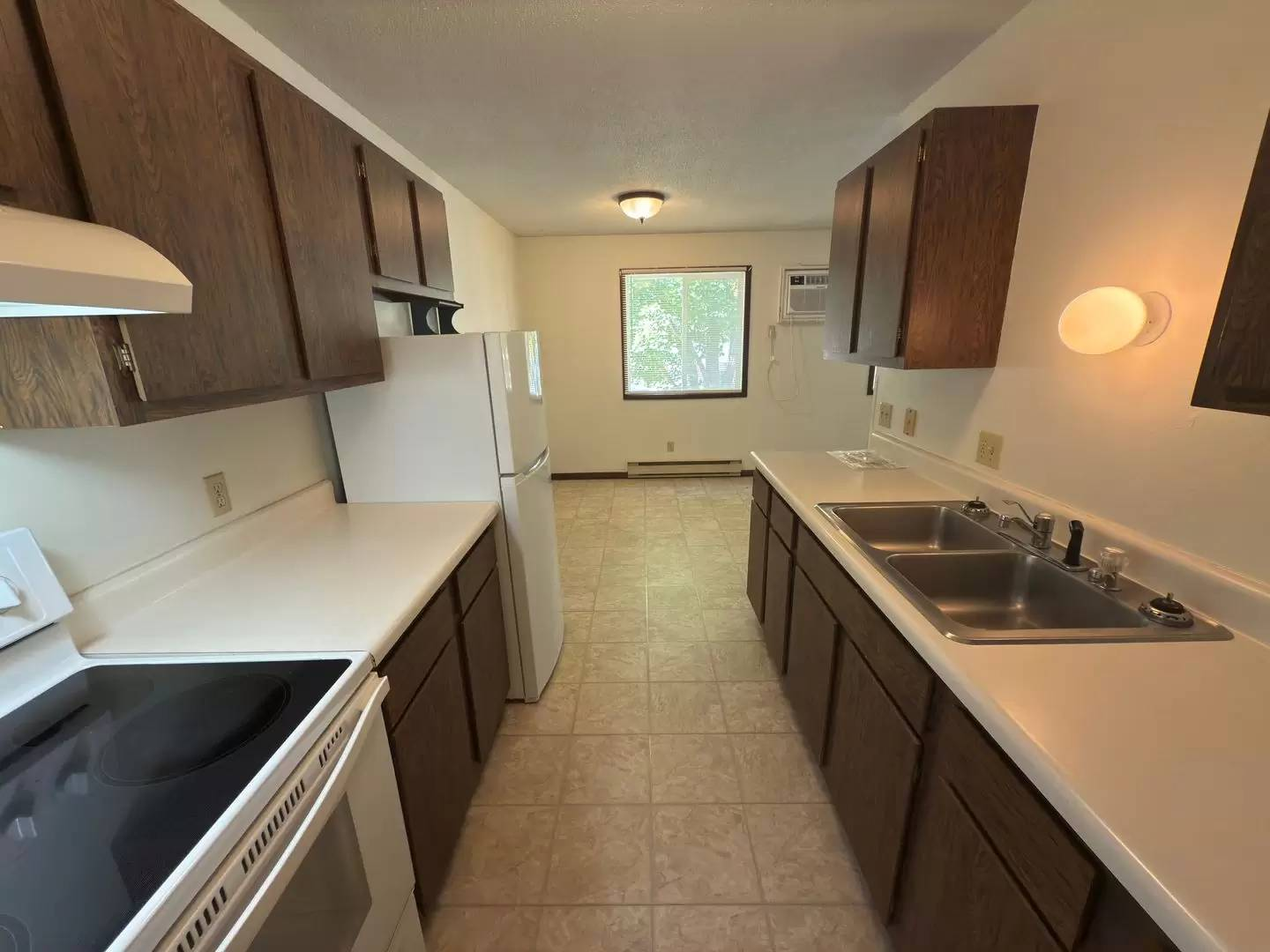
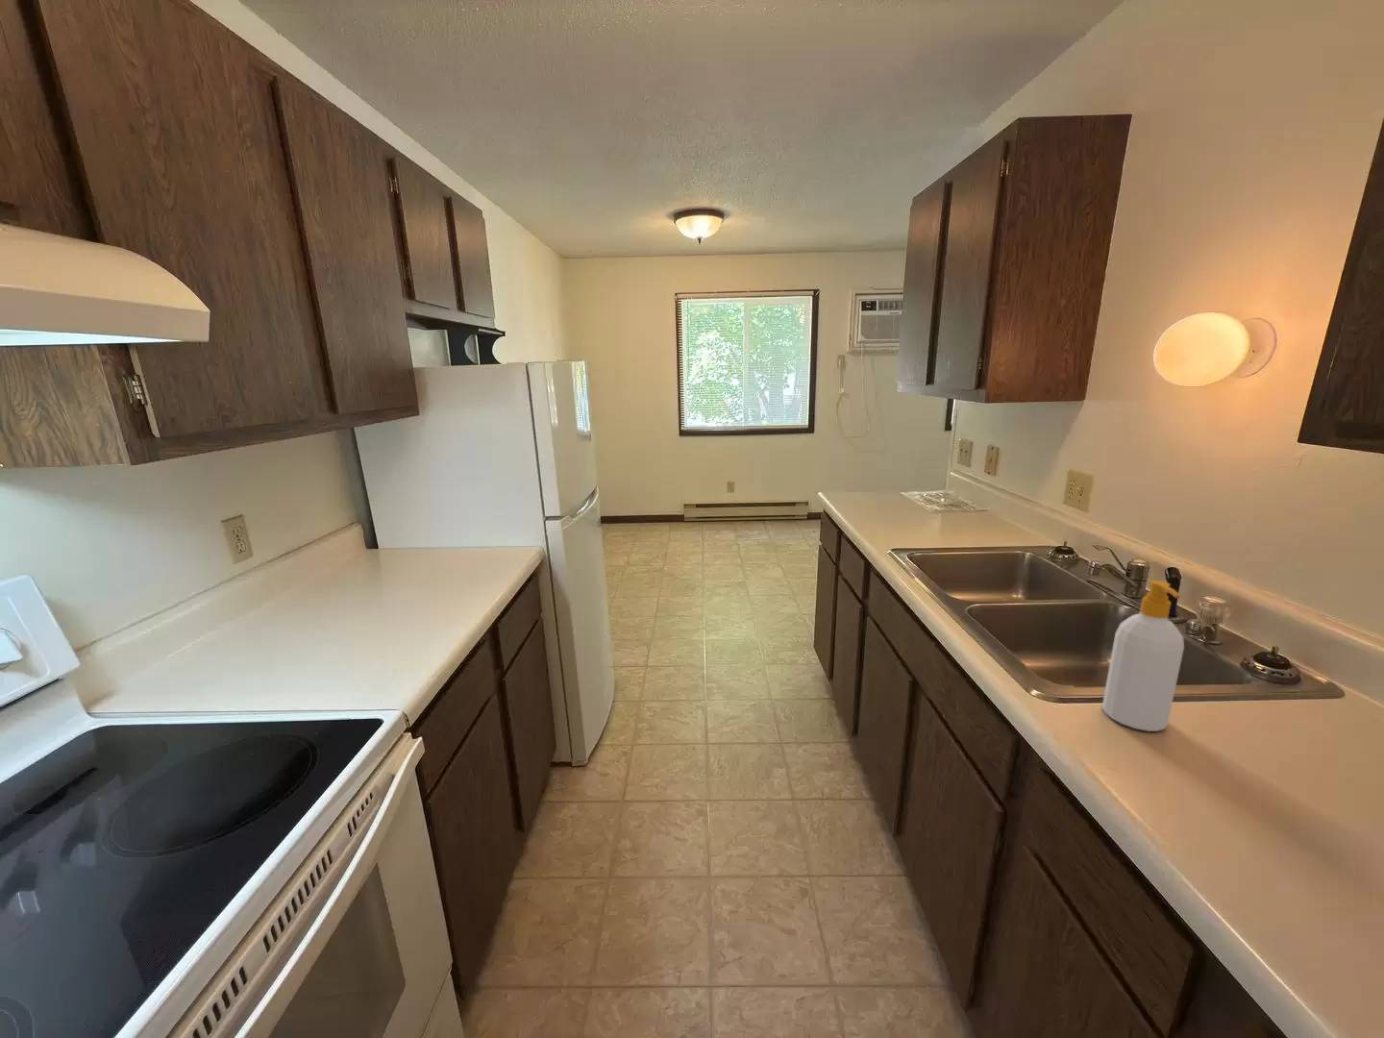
+ soap bottle [1102,580,1185,733]
